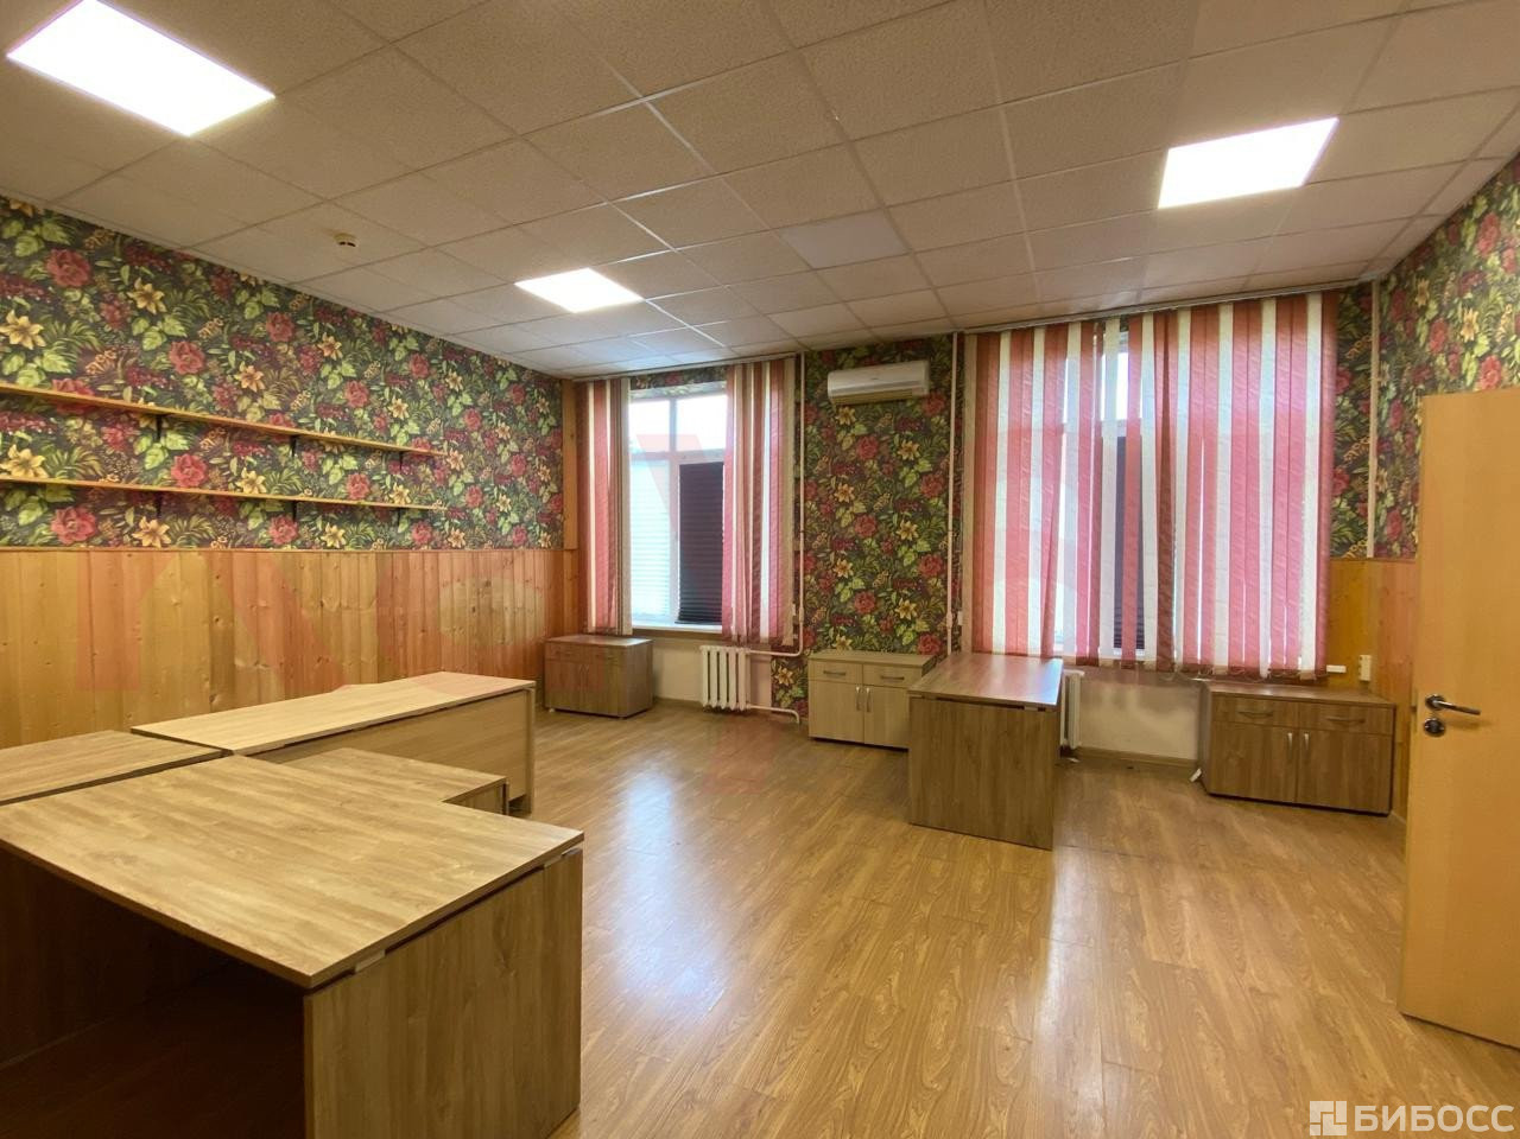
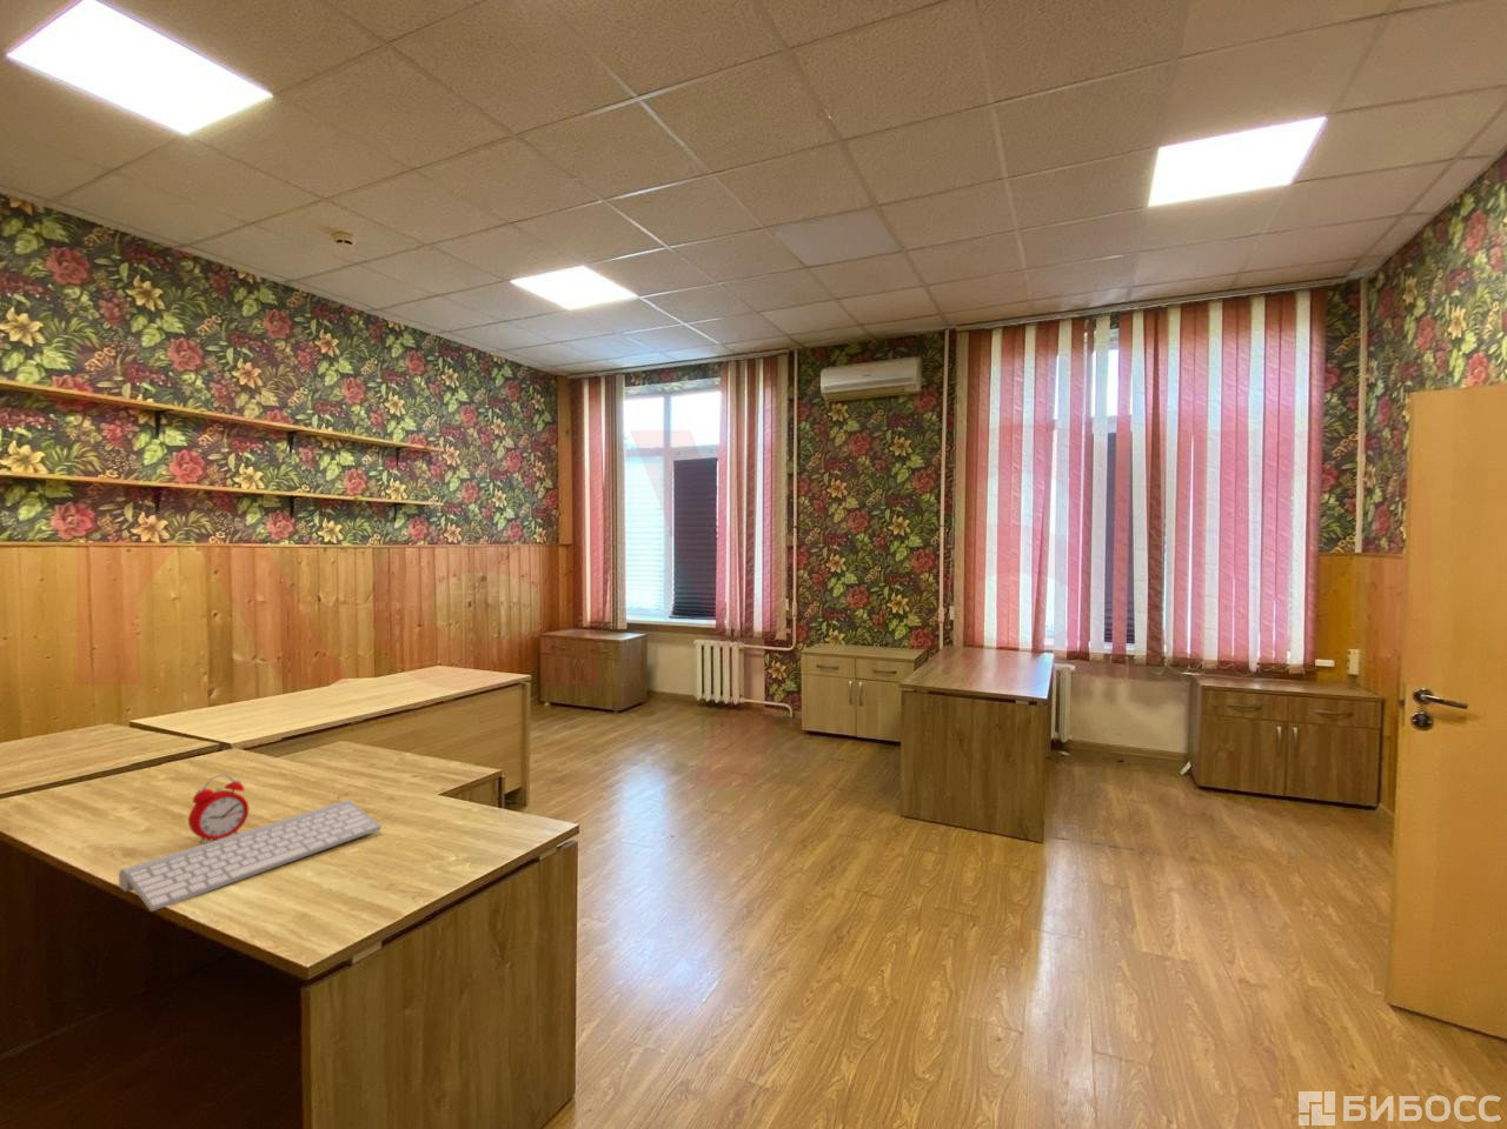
+ alarm clock [187,773,249,846]
+ keyboard [117,798,382,913]
